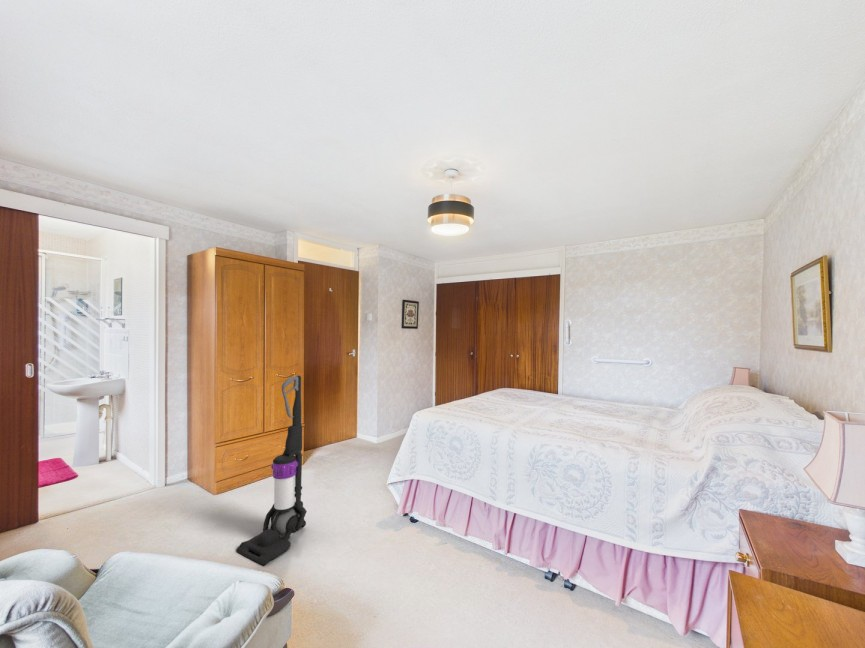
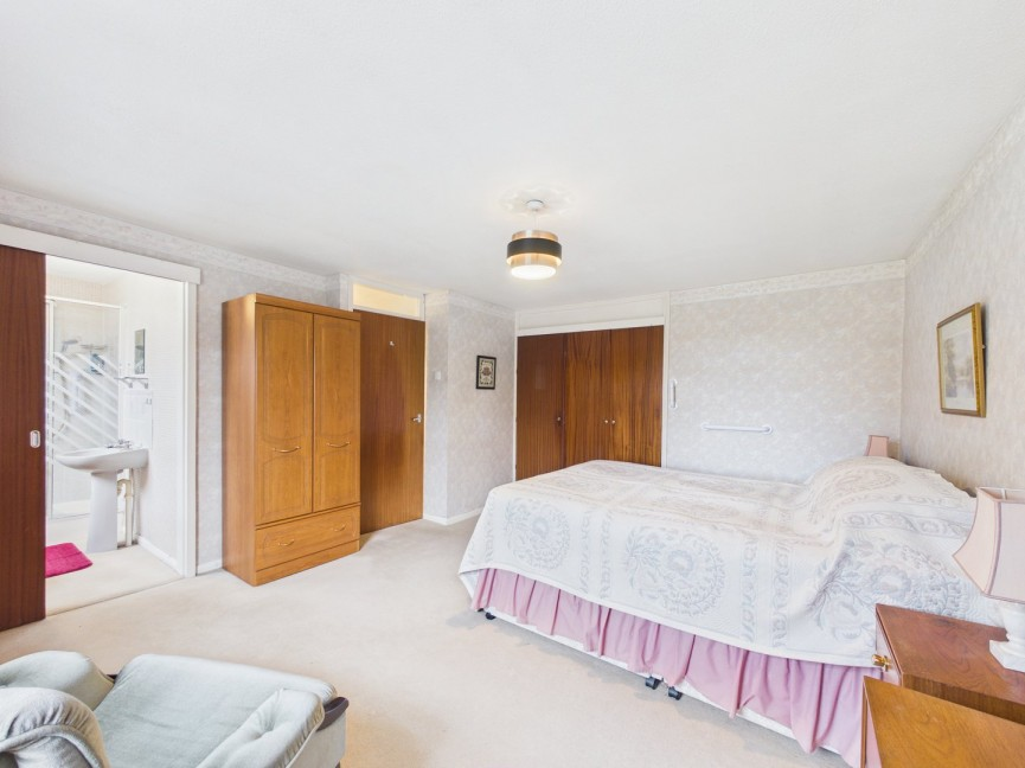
- vacuum cleaner [235,374,308,566]
